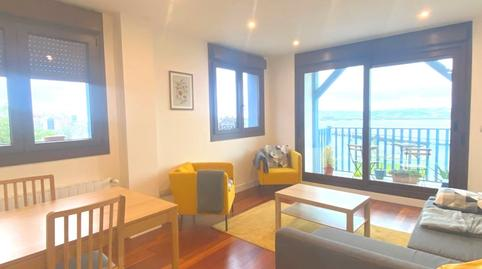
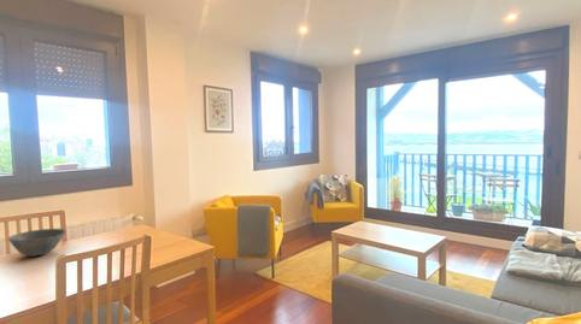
+ bowl [7,228,68,258]
